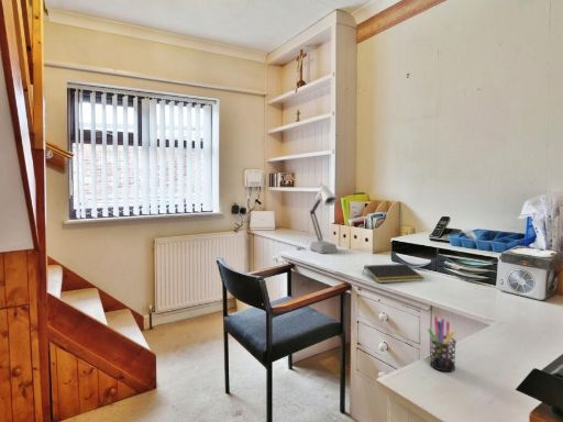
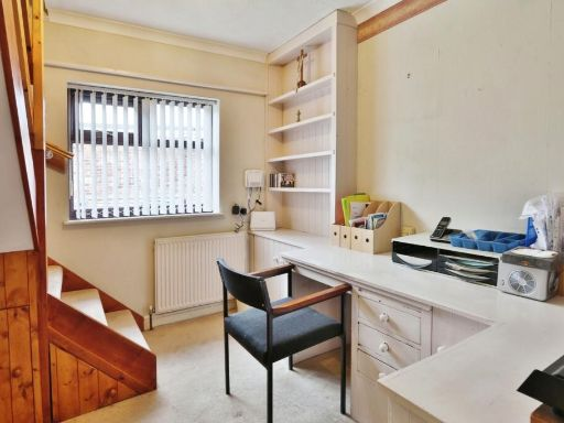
- notepad [362,263,426,285]
- desk lamp [296,184,339,255]
- pen holder [427,315,457,373]
